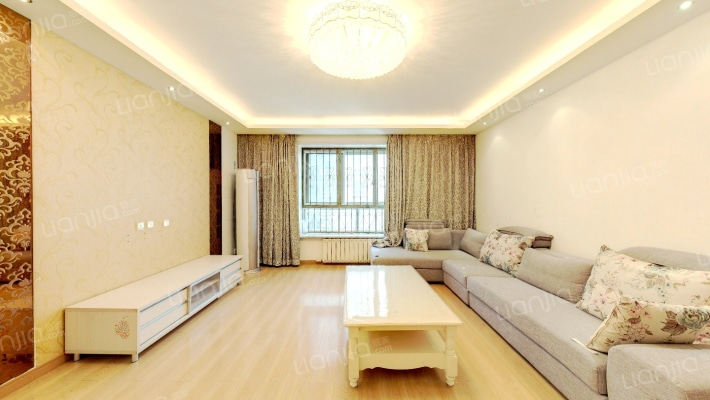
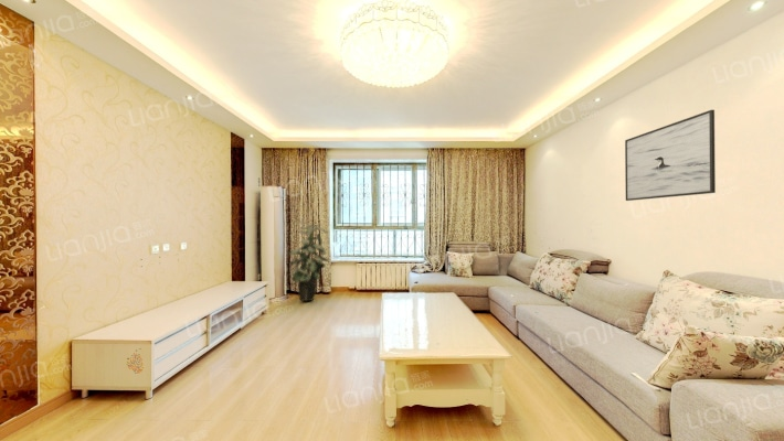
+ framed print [624,109,717,202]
+ indoor plant [285,220,330,302]
